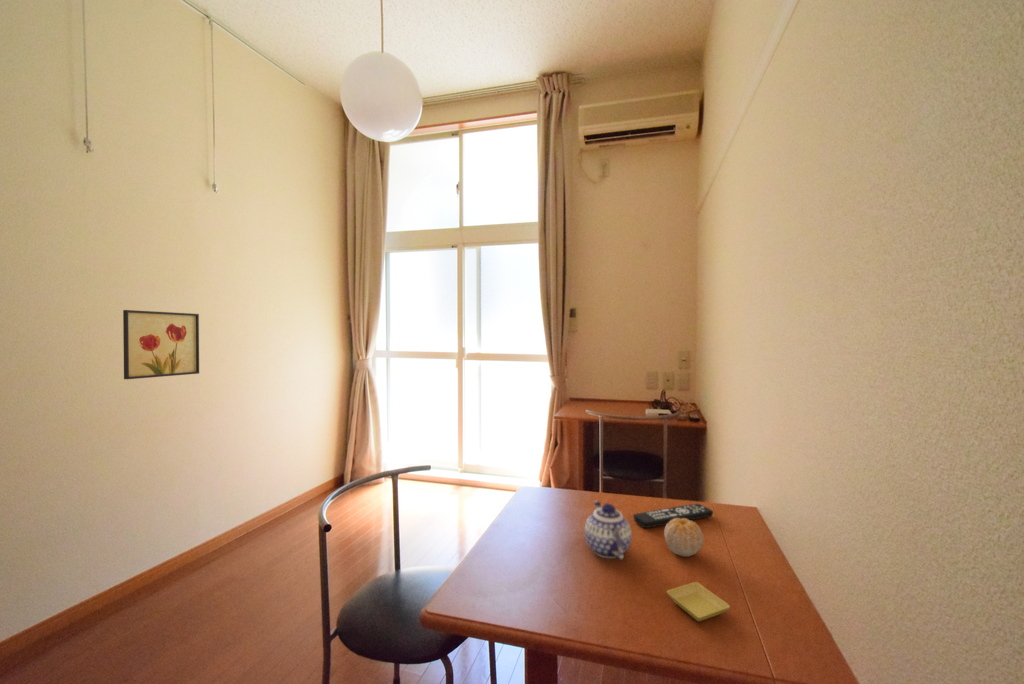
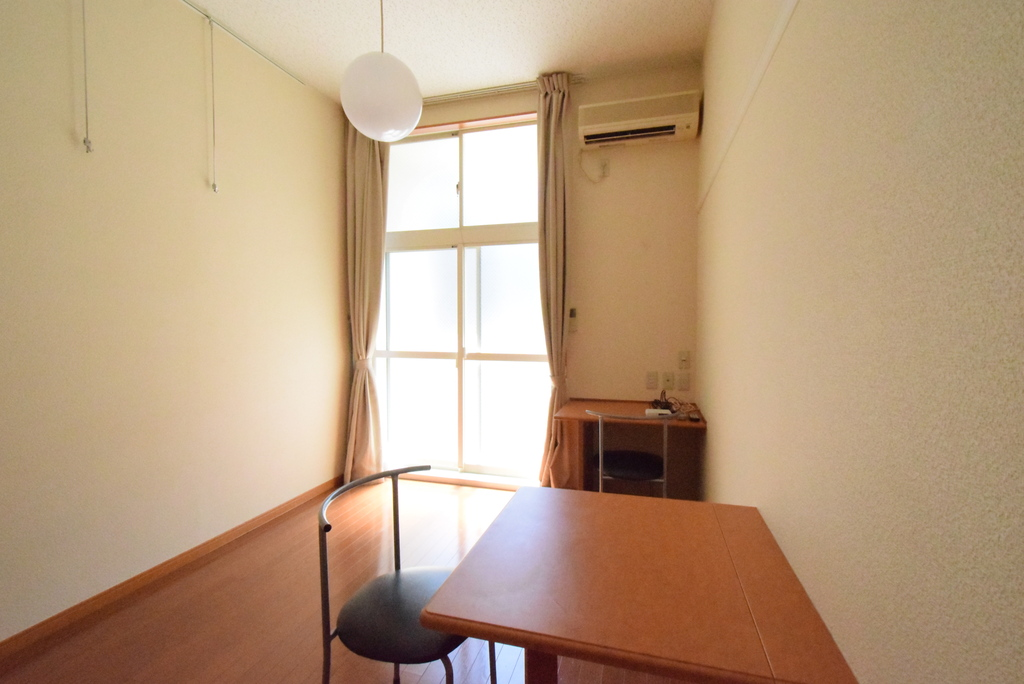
- saucer [666,581,731,622]
- remote control [632,503,714,529]
- wall art [122,309,200,380]
- teapot [584,499,633,561]
- fruit [663,518,705,557]
